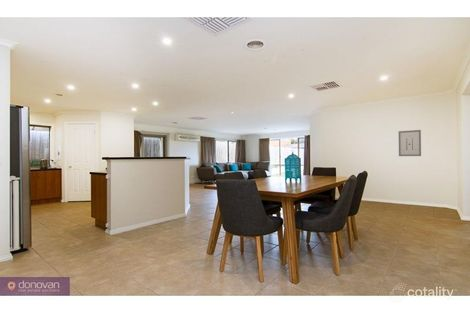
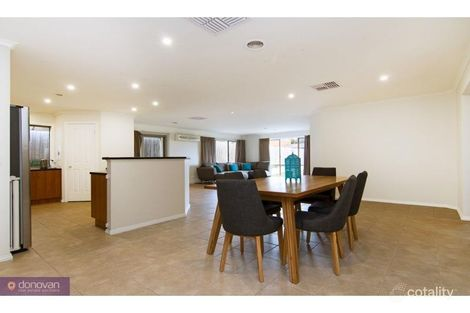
- wall art [398,129,422,157]
